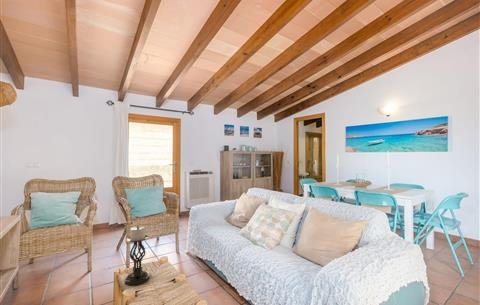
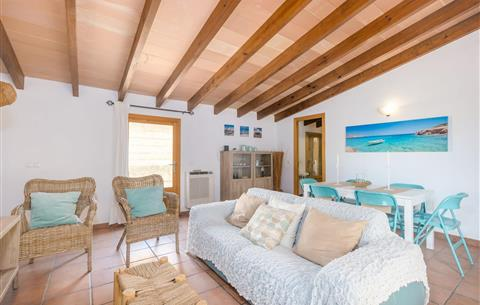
- candle holder [124,224,151,287]
